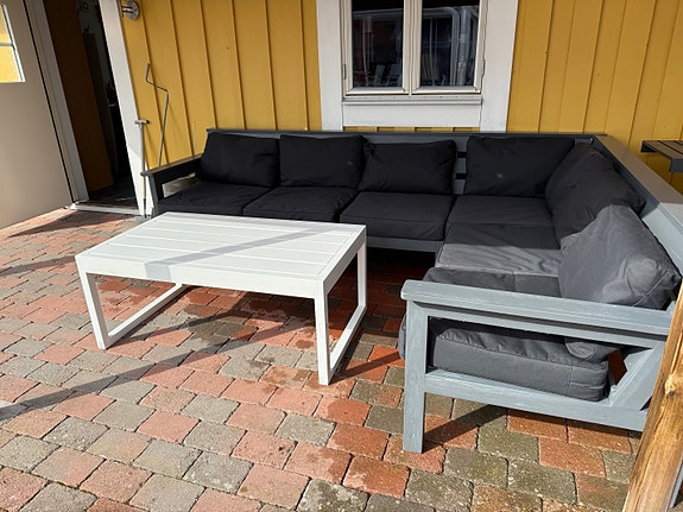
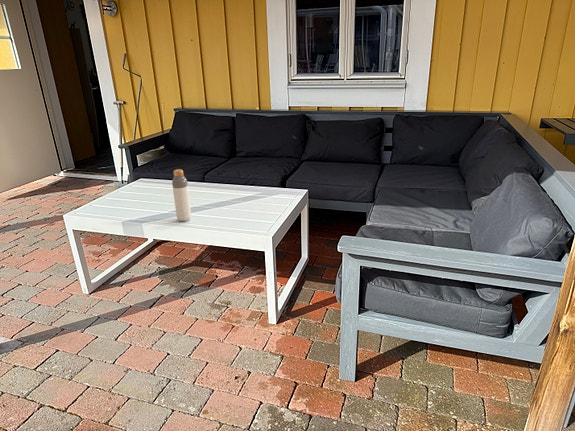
+ bottle [171,168,192,222]
